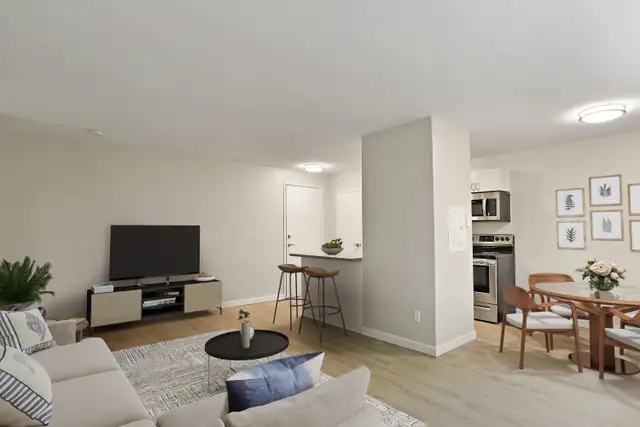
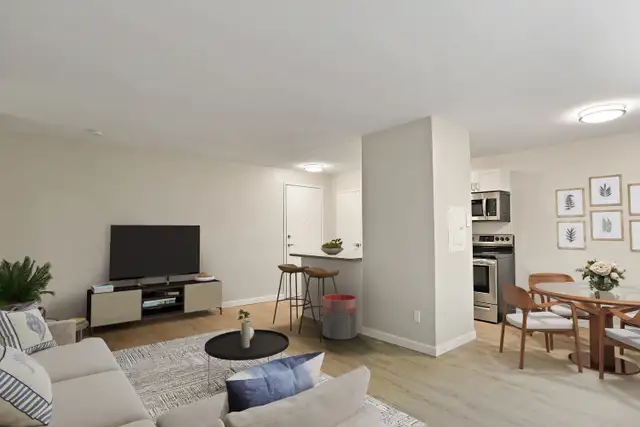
+ trash can [321,293,358,341]
